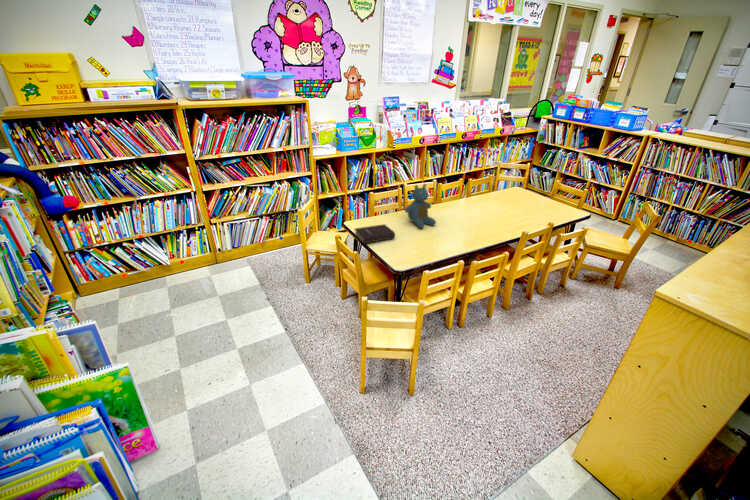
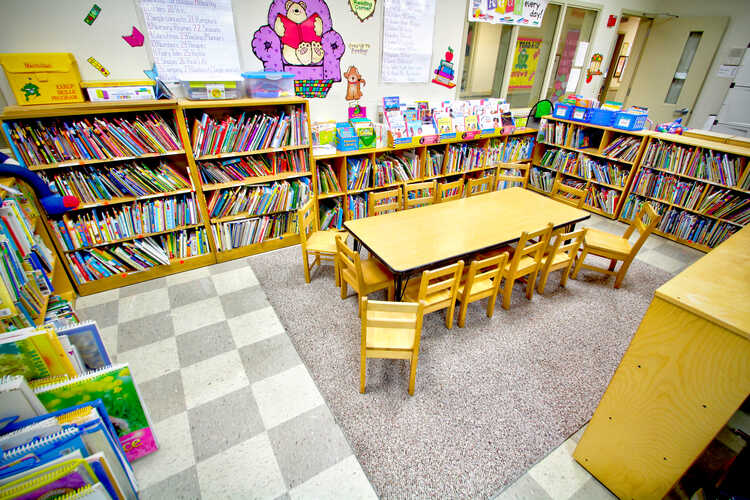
- teddy bear [404,183,437,229]
- book [353,223,396,245]
